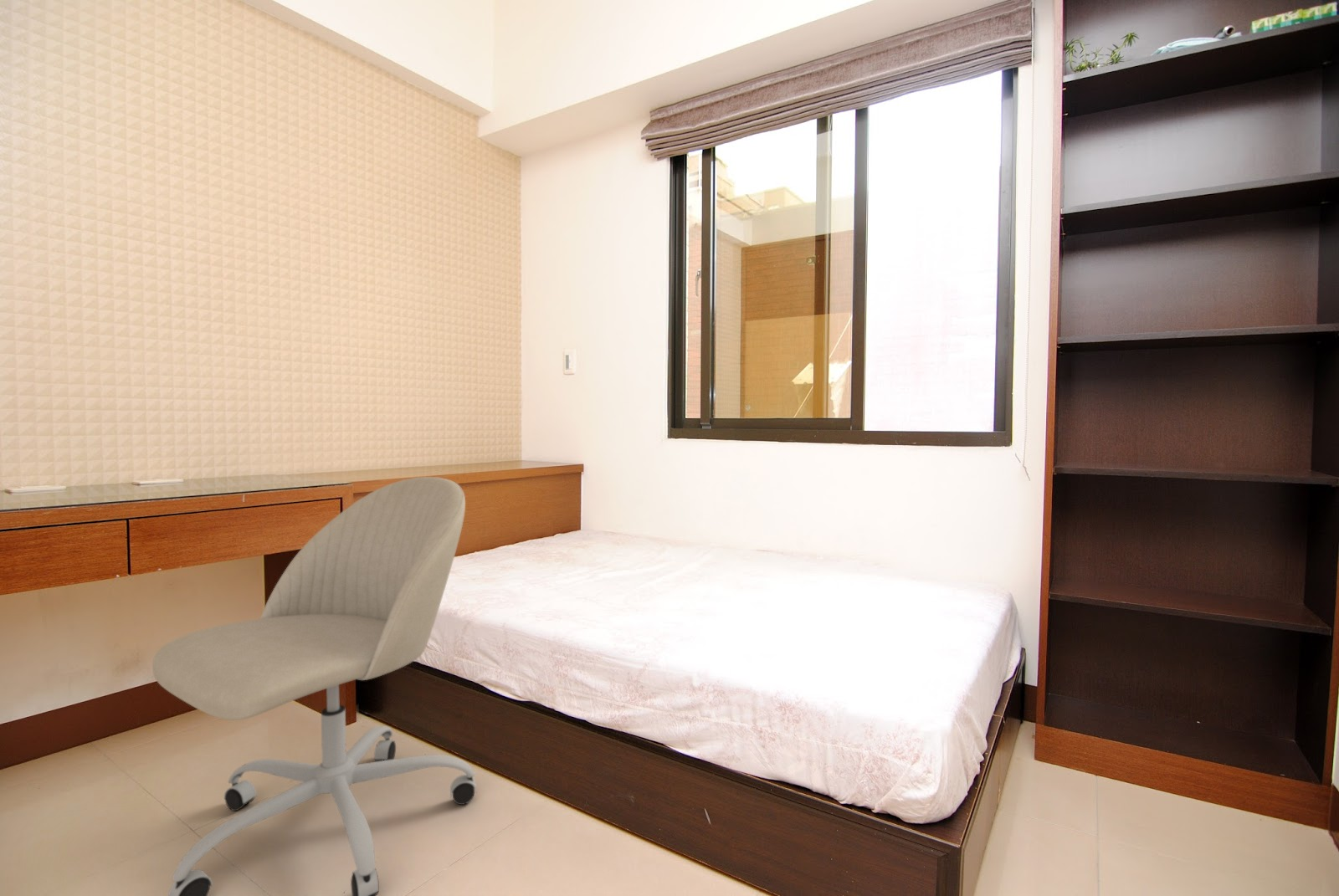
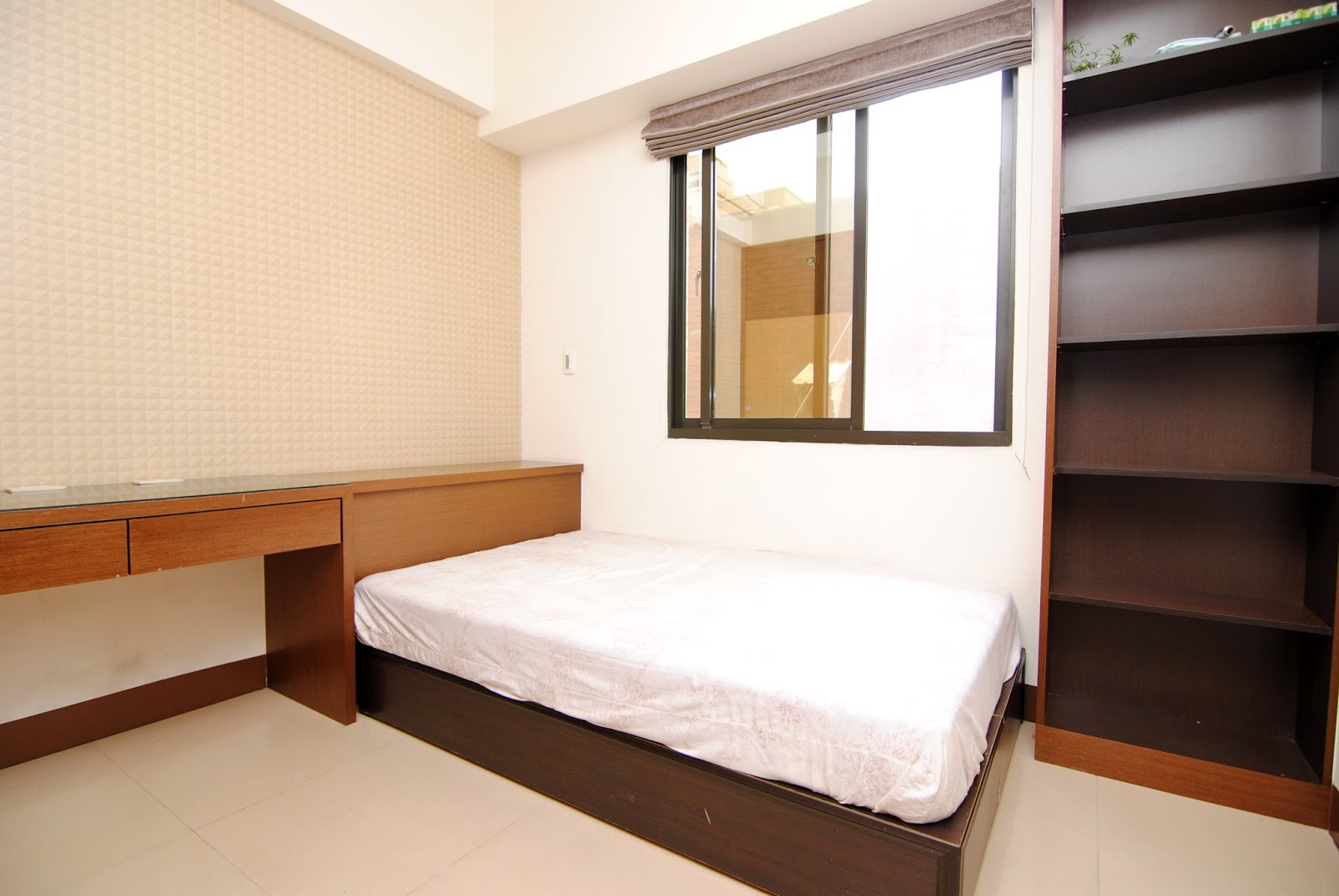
- office chair [151,476,478,896]
